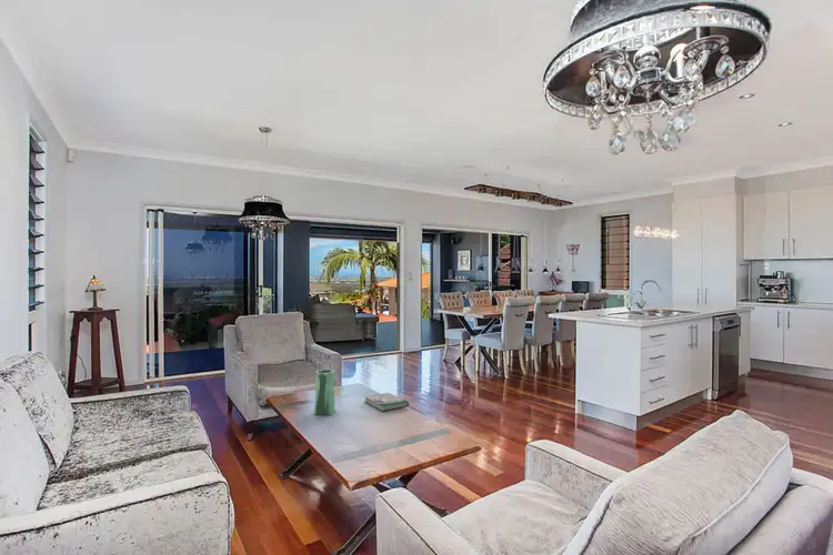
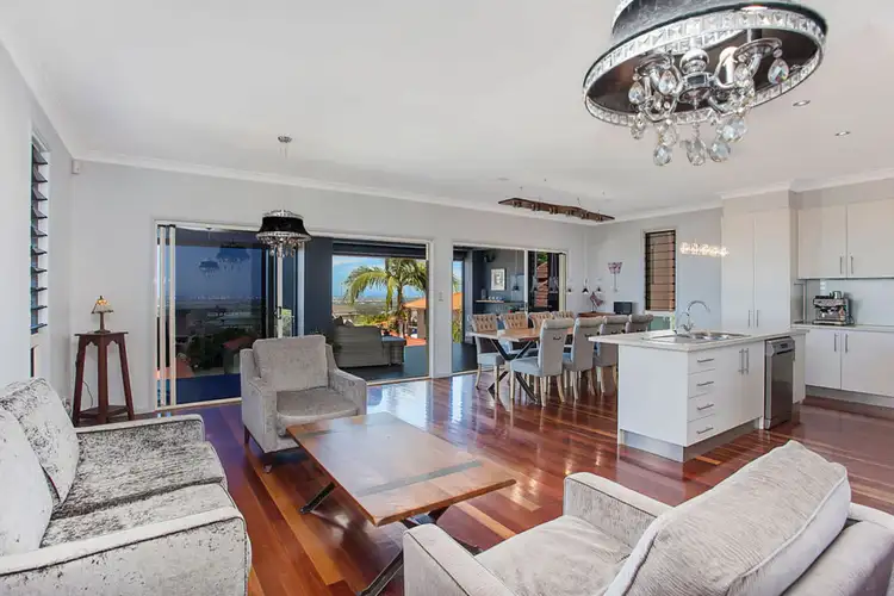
- book [363,392,410,413]
- vase [313,369,337,416]
